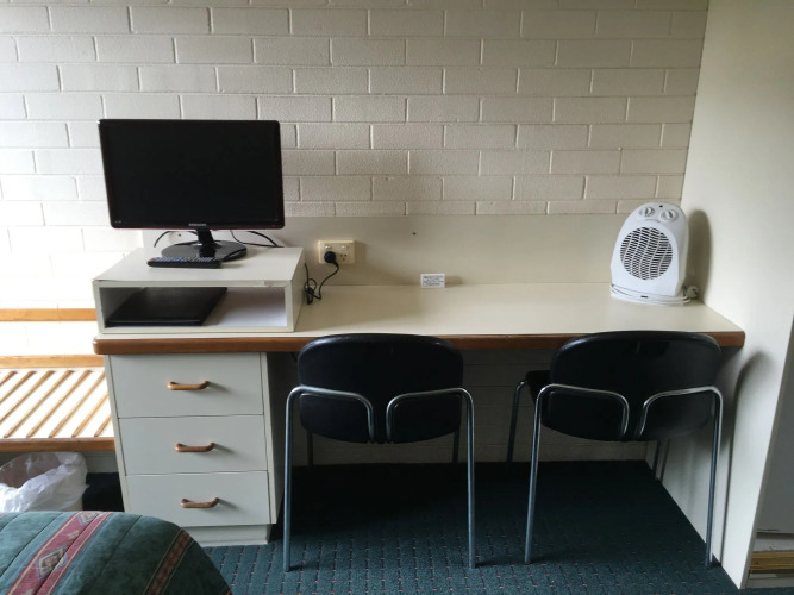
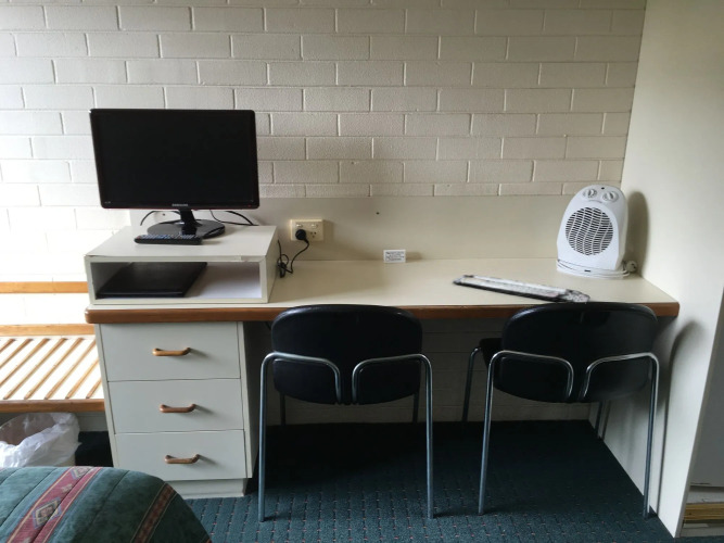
+ keyboard [453,274,592,303]
